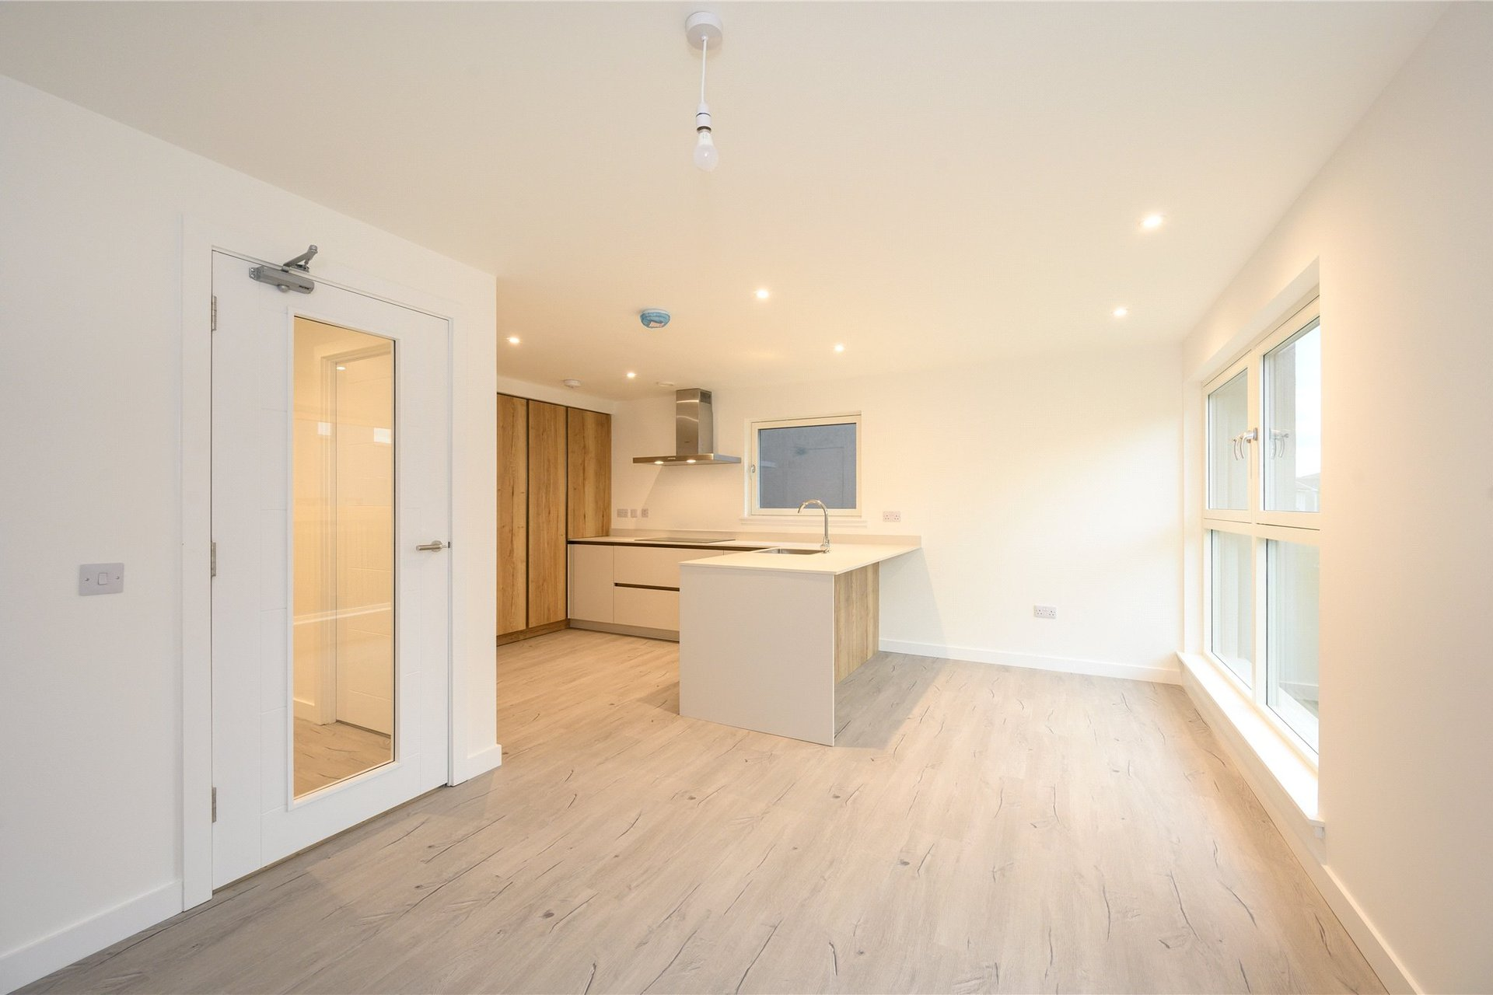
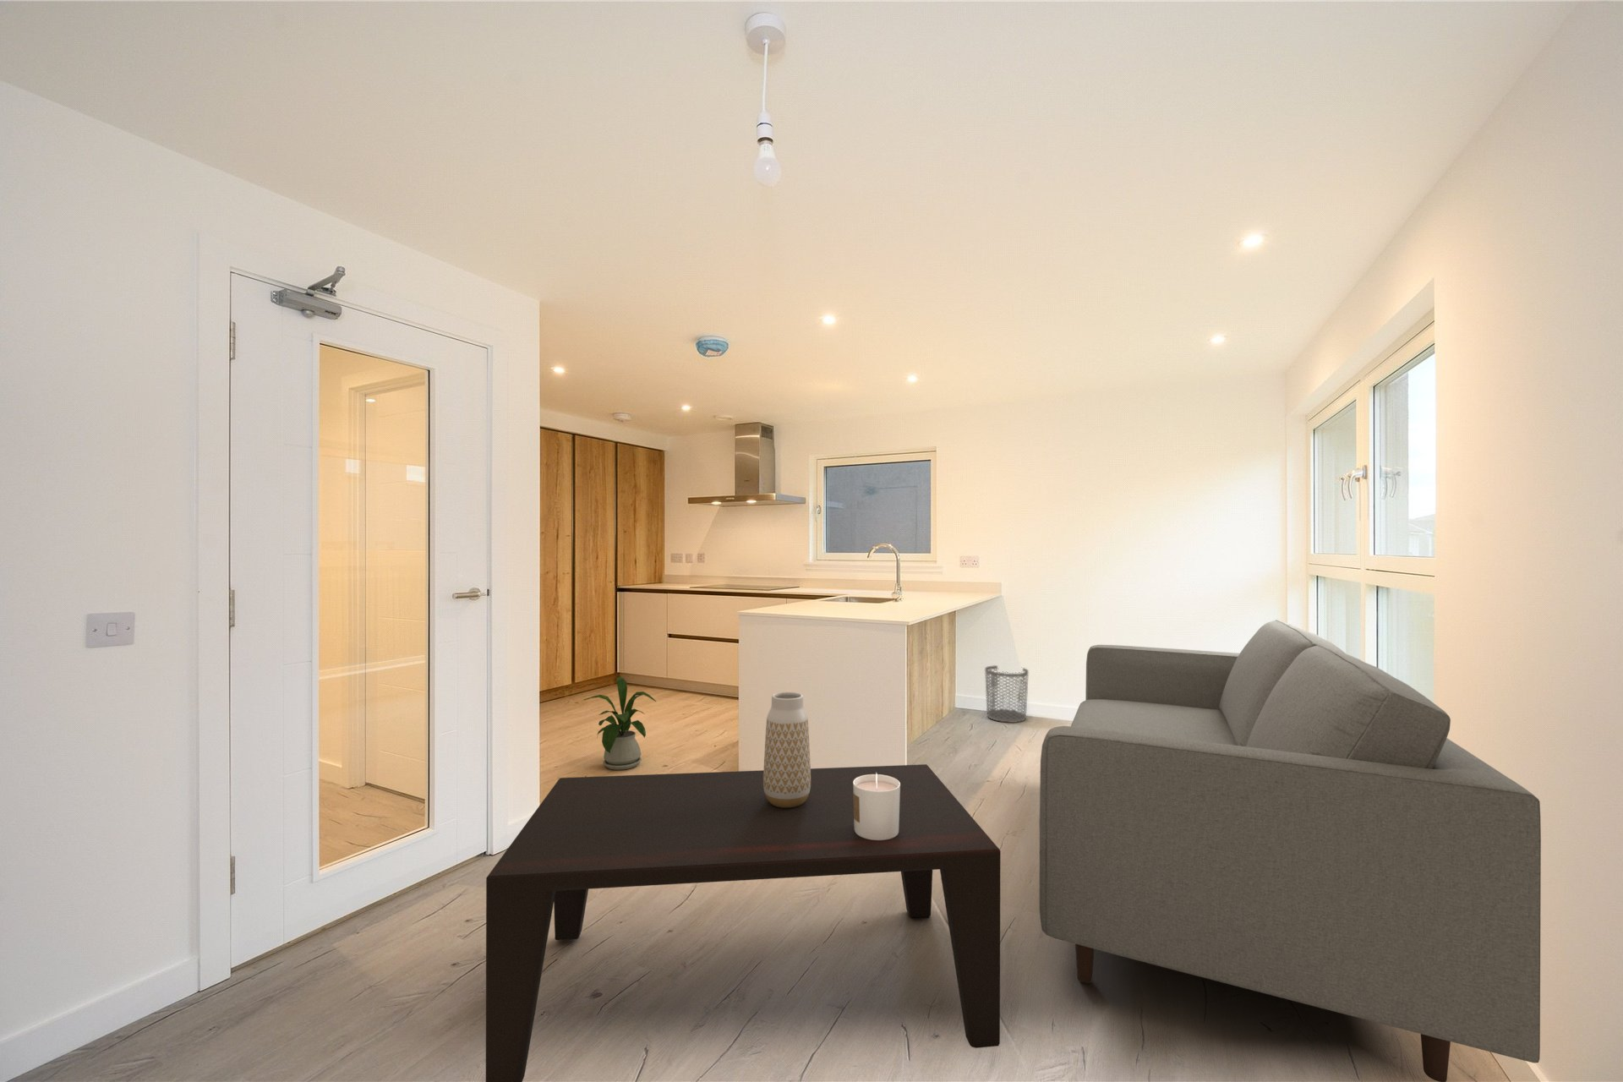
+ sofa [1039,618,1542,1082]
+ house plant [583,675,657,770]
+ vase [762,692,812,808]
+ waste bin [984,664,1030,723]
+ candle [853,774,900,840]
+ coffee table [485,763,1002,1082]
